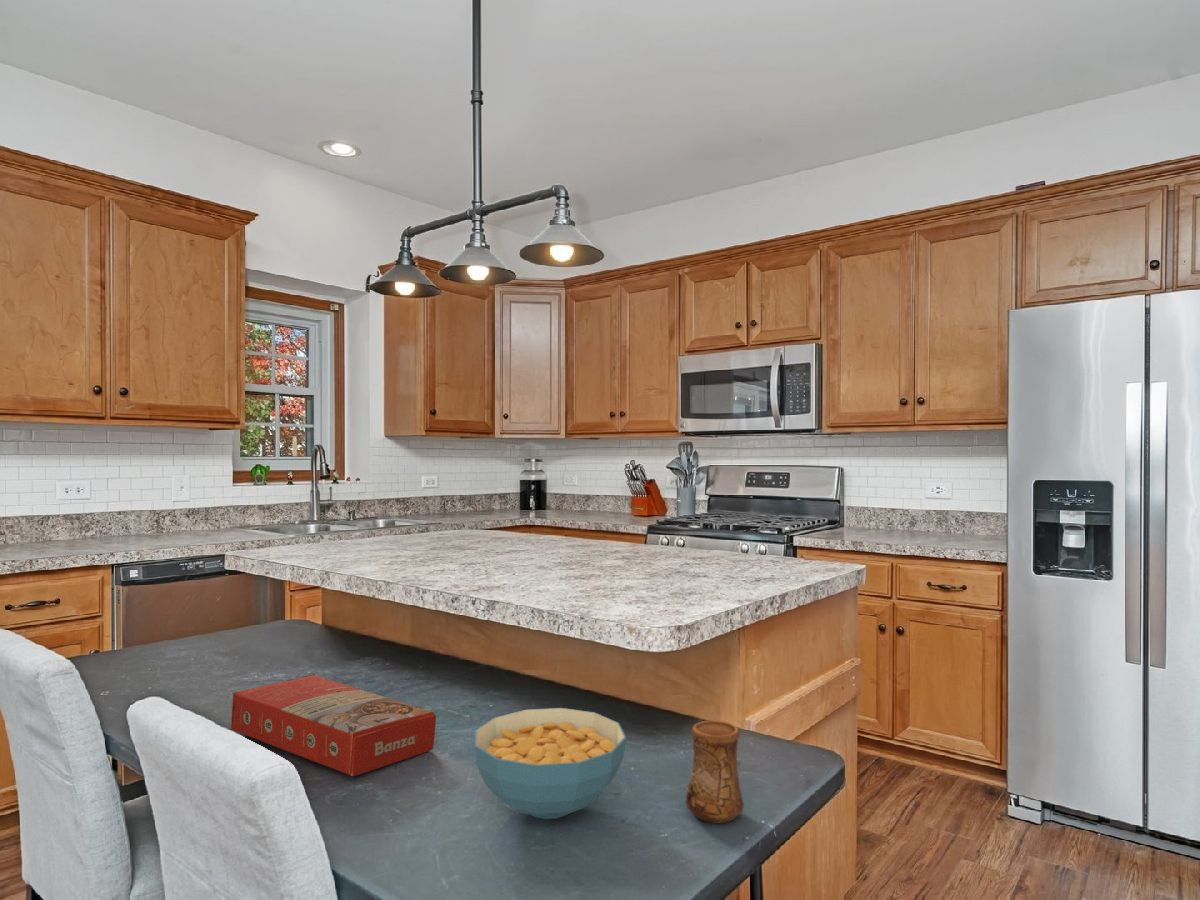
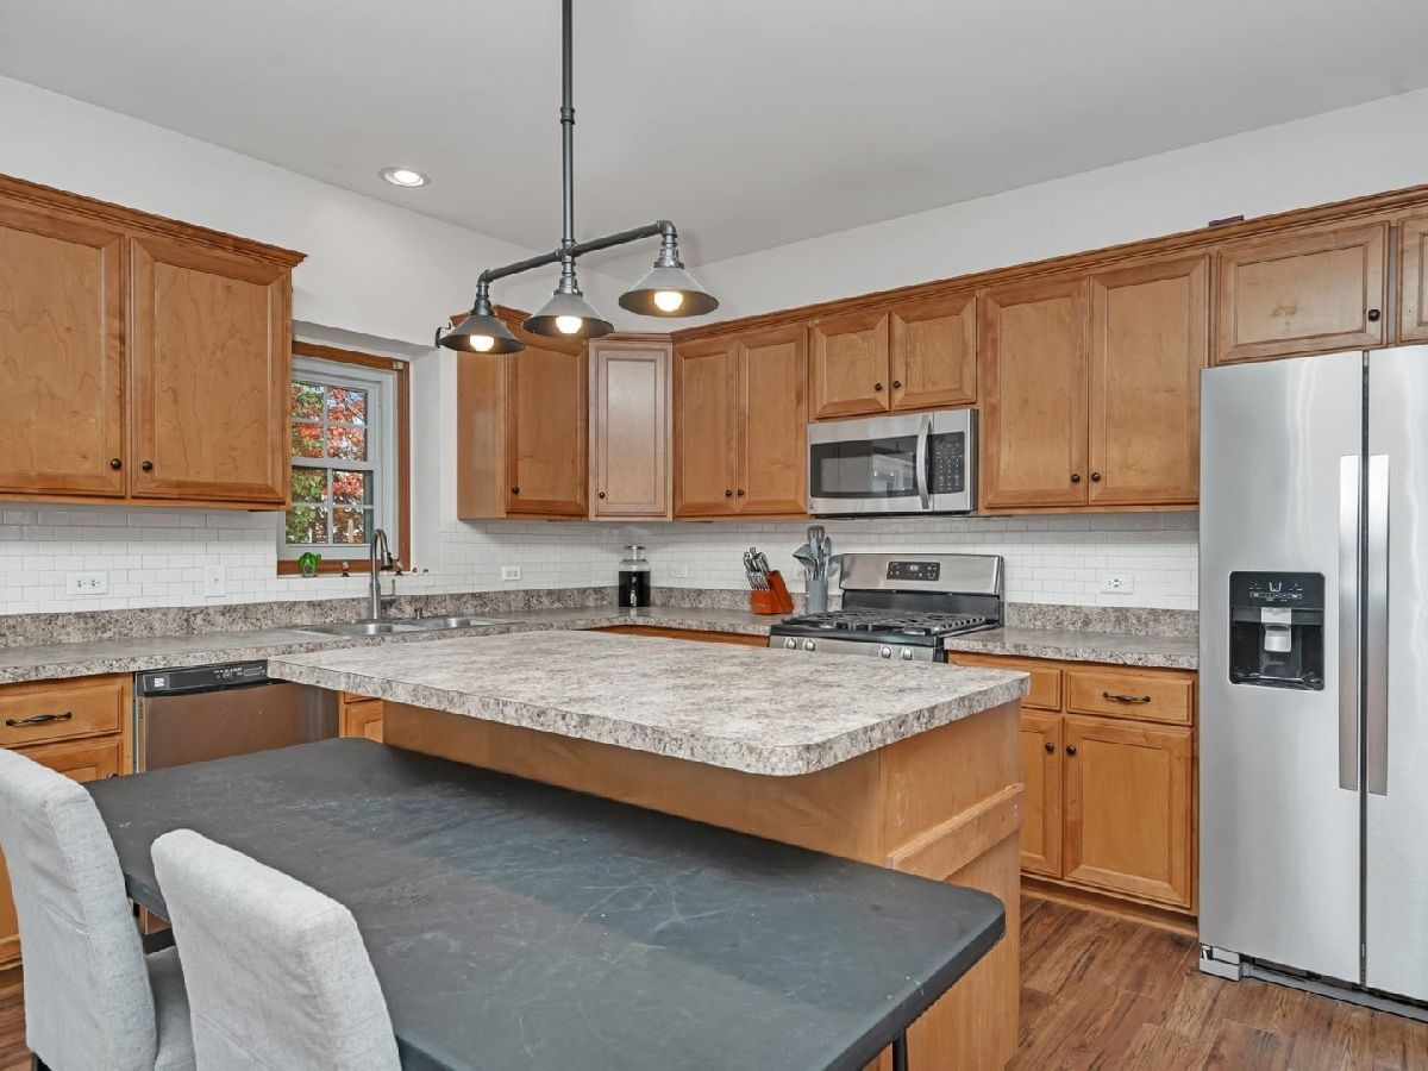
- cup [685,720,745,825]
- cereal bowl [474,707,627,820]
- macaroni box [229,673,437,777]
